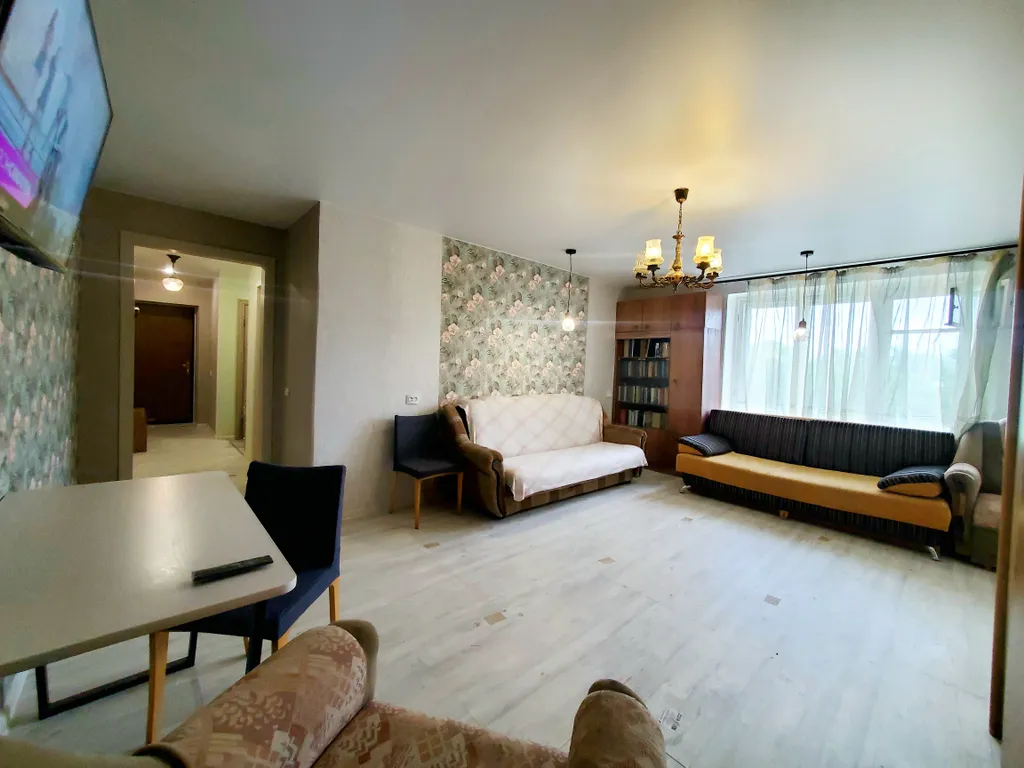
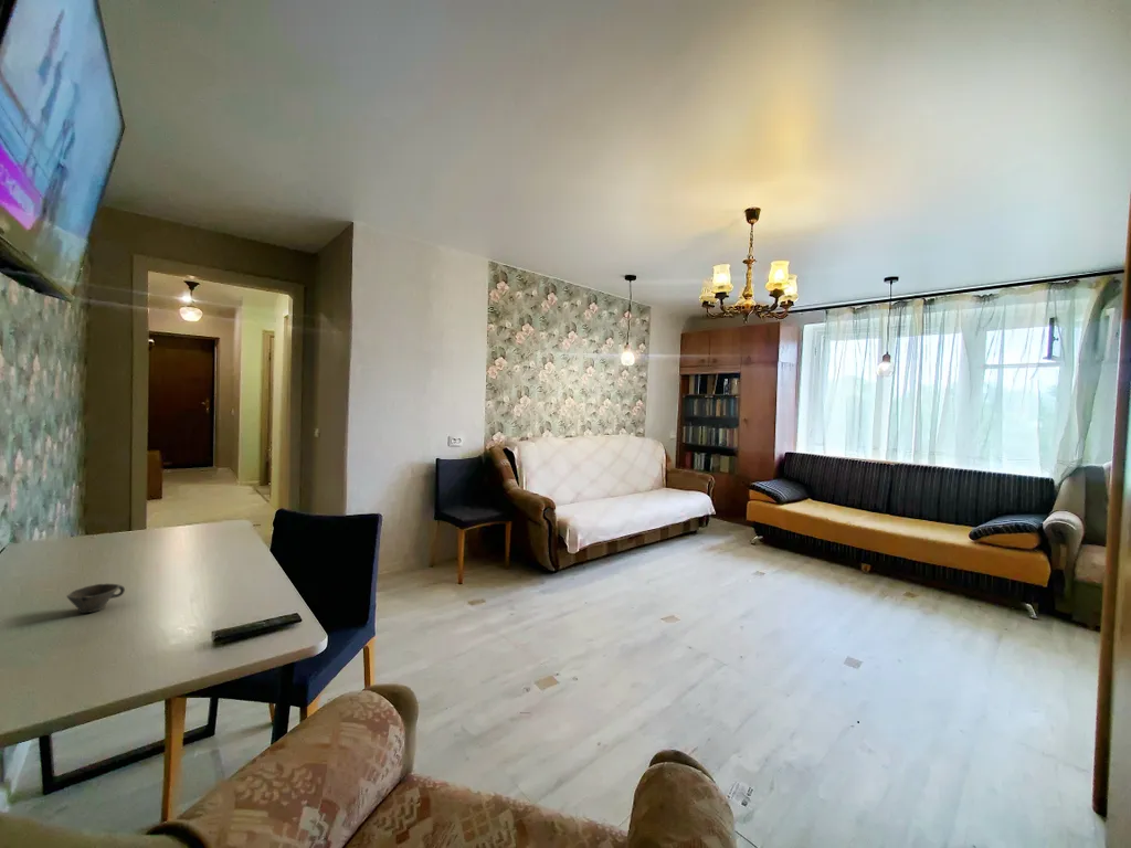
+ cup [65,583,126,614]
